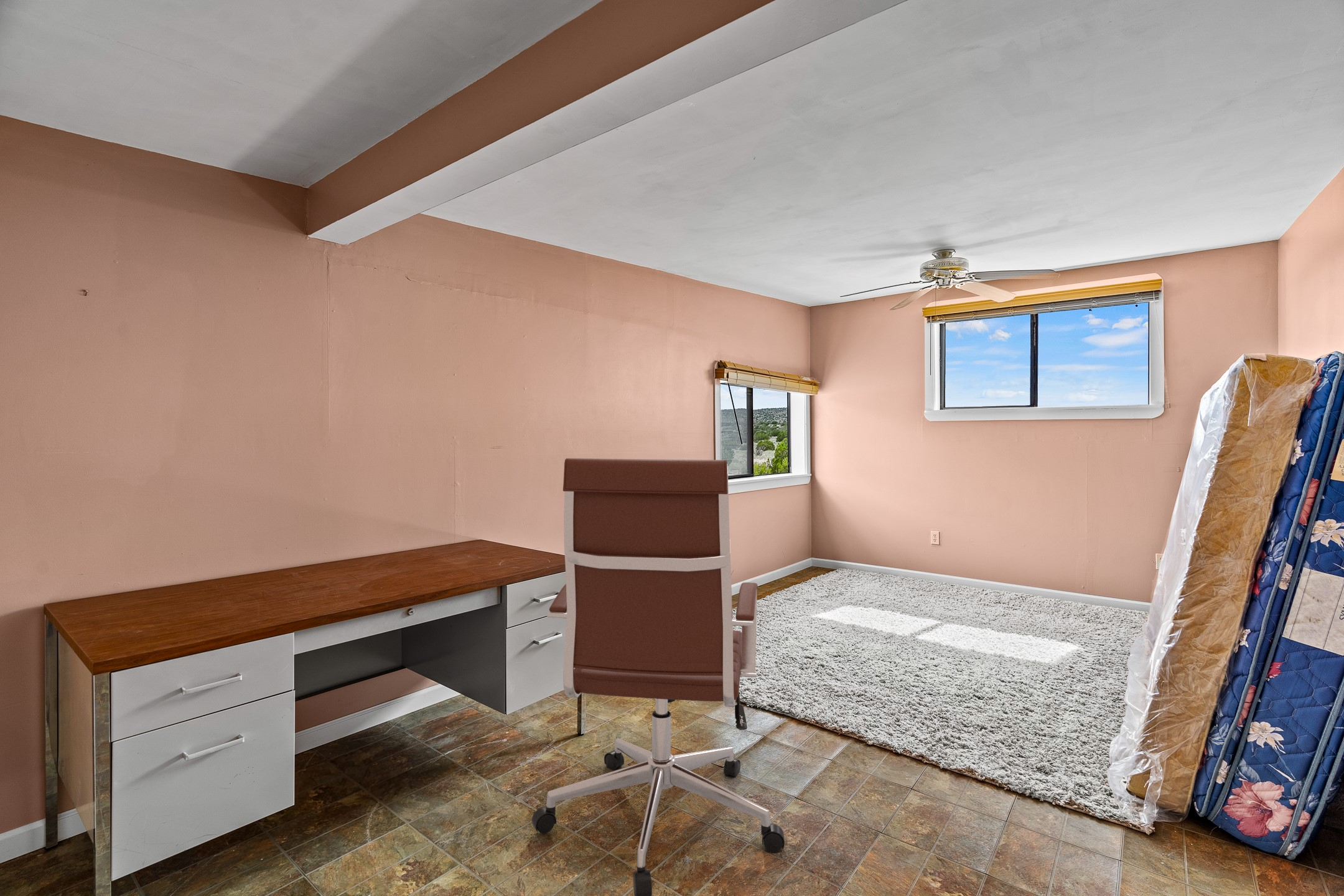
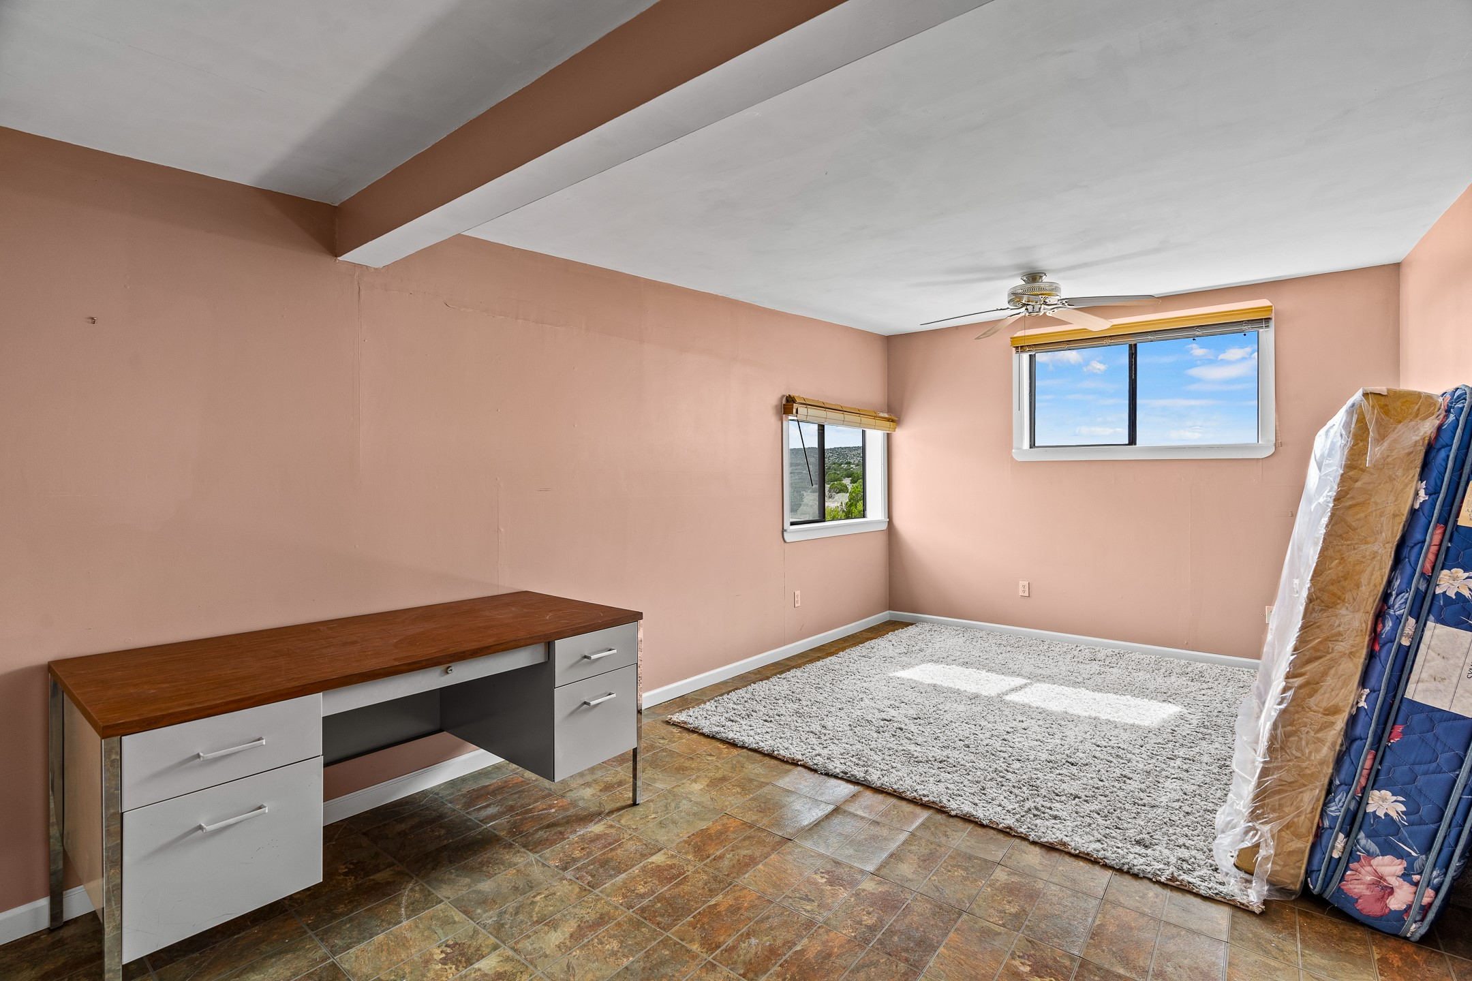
- chair [531,458,785,896]
